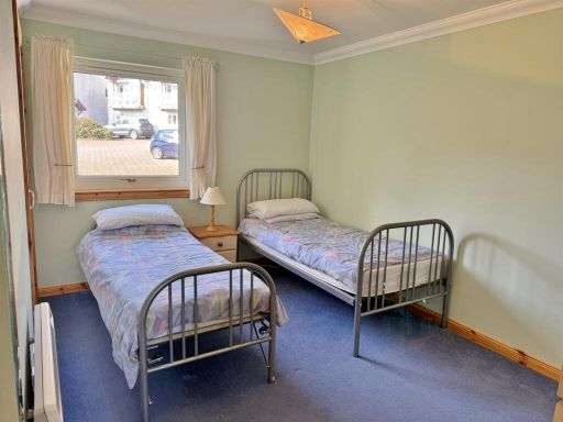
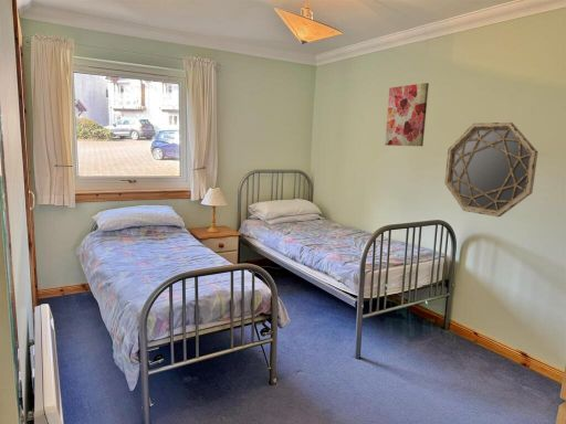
+ wall art [384,82,430,147]
+ home mirror [443,121,538,218]
